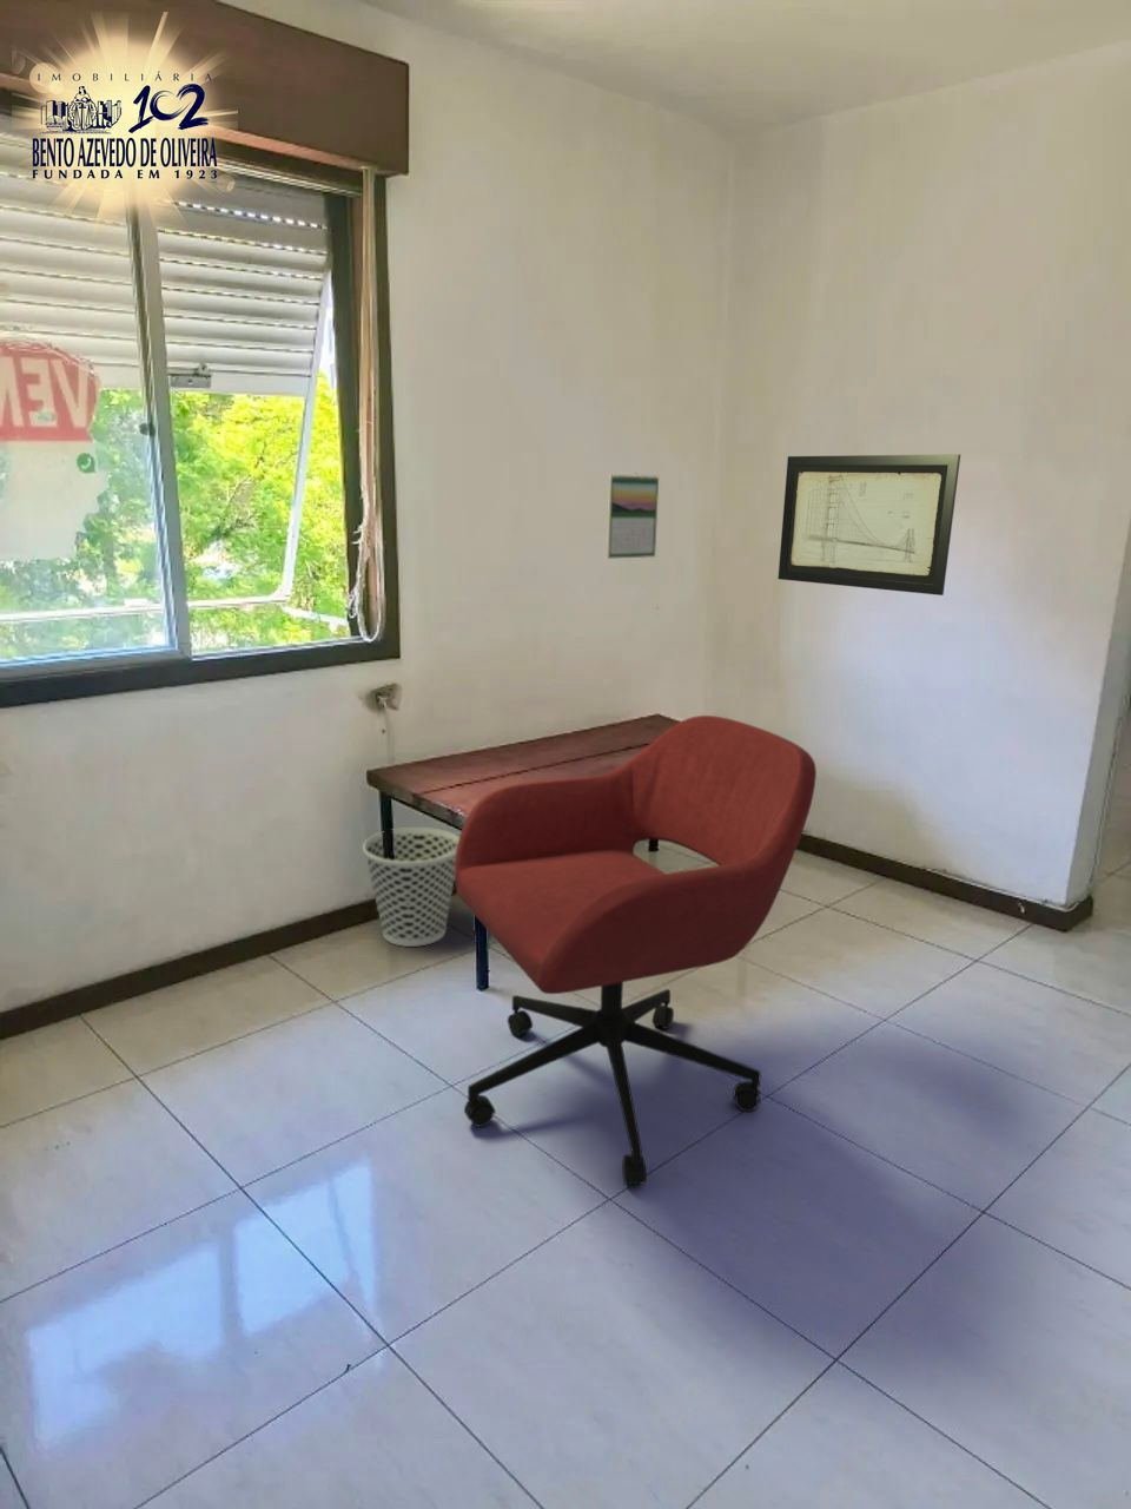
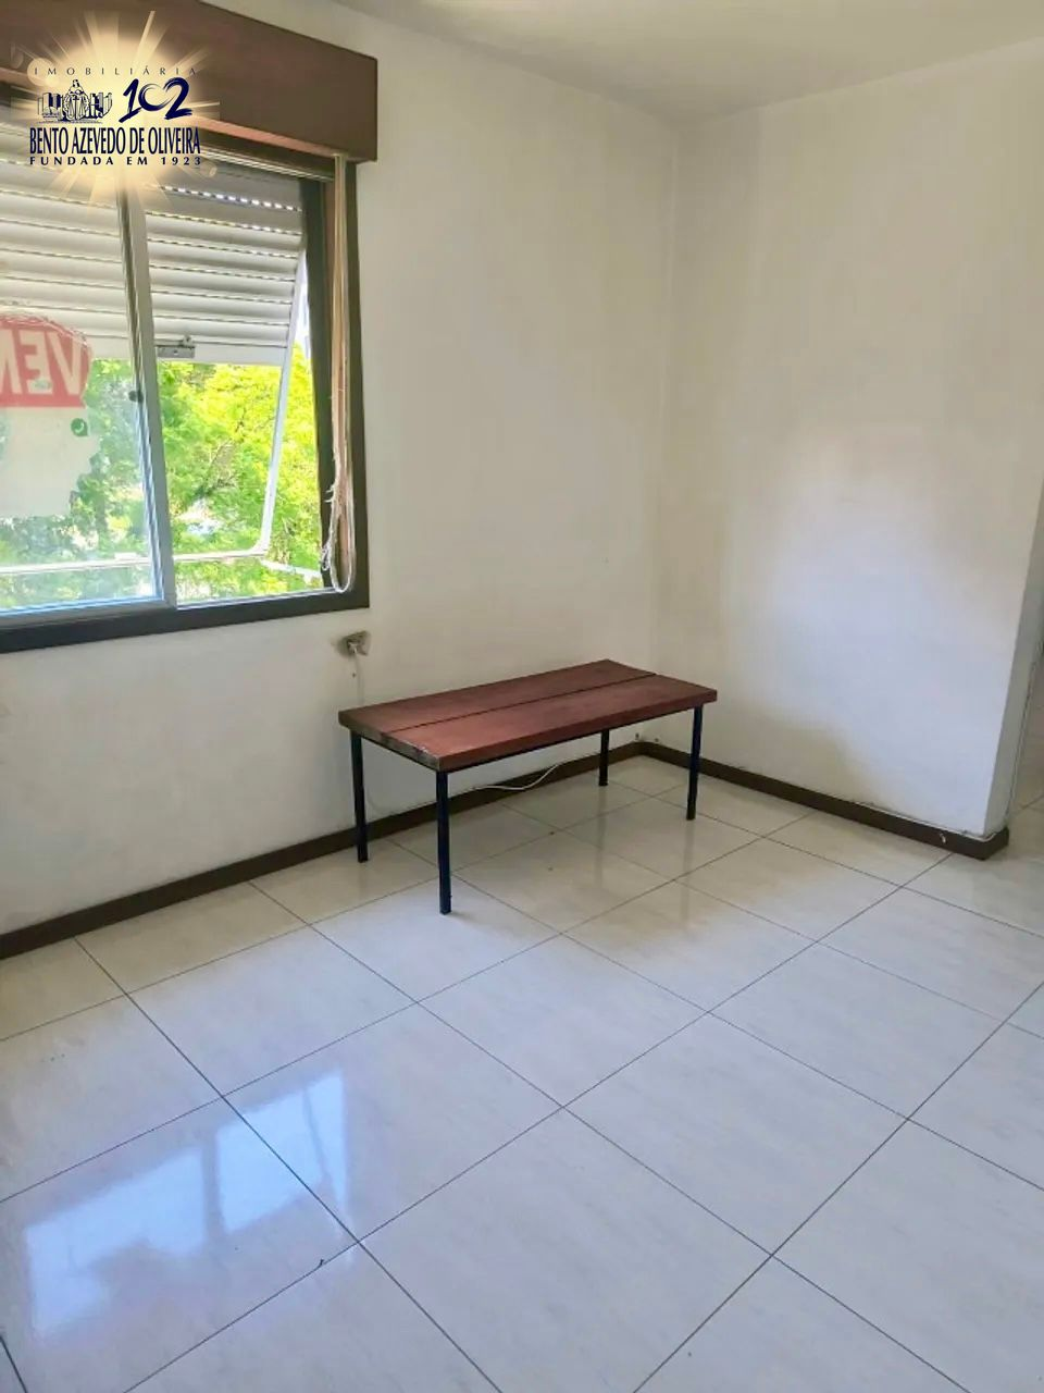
- wastebasket [361,827,460,948]
- calendar [606,472,659,560]
- wall art [777,453,961,596]
- office chair [454,714,817,1186]
